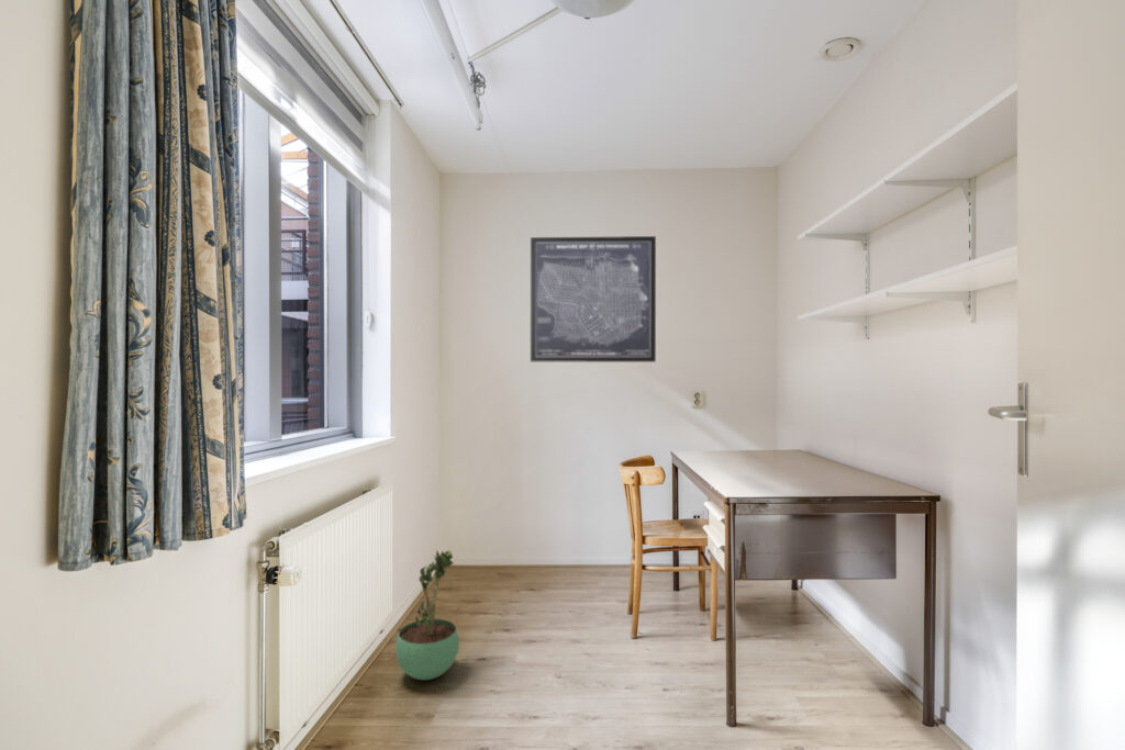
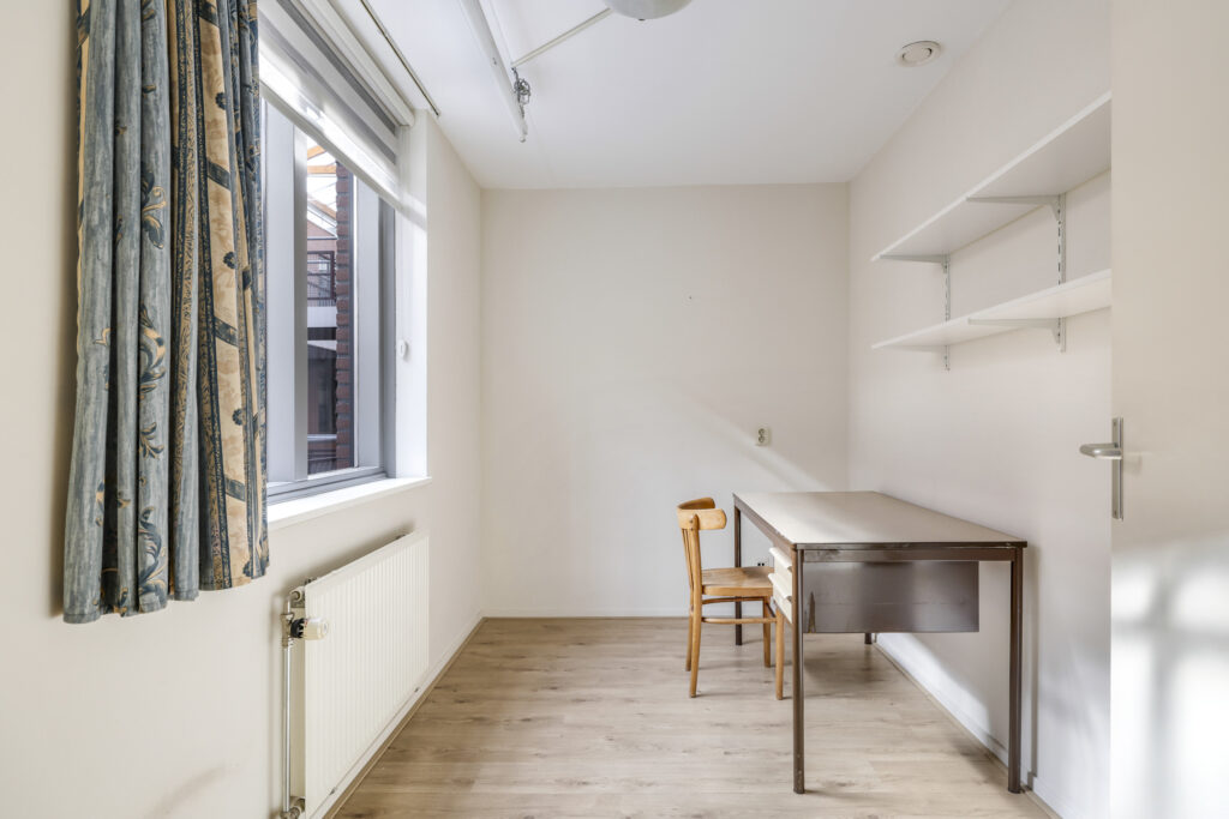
- potted plant [394,550,460,681]
- wall art [530,235,657,363]
